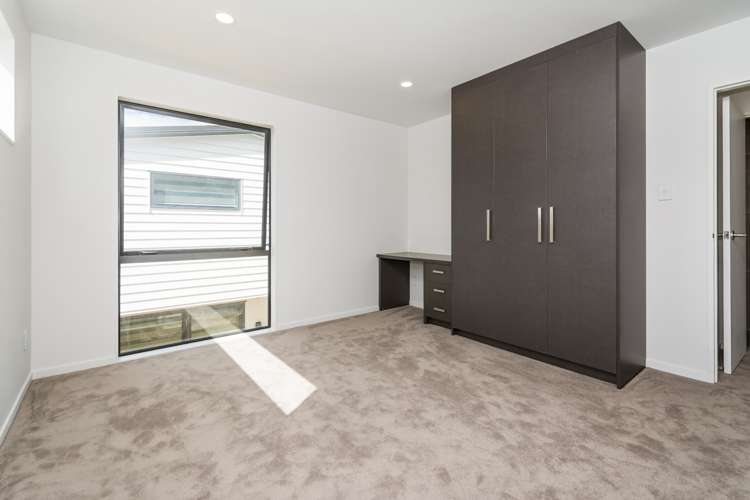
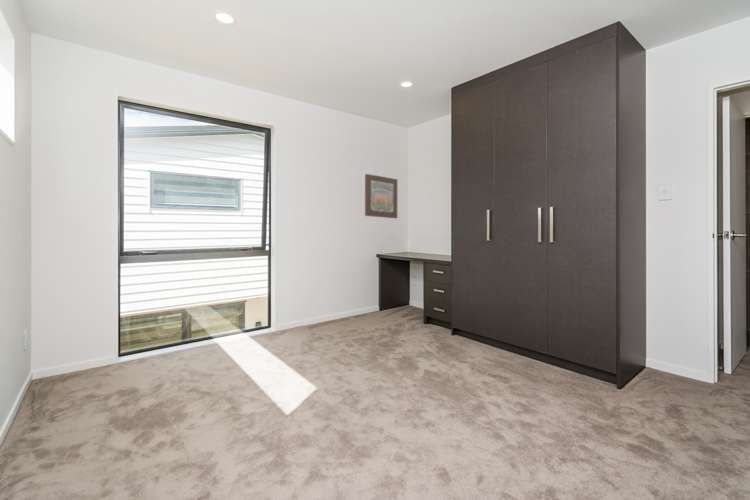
+ wall art [364,173,398,219]
